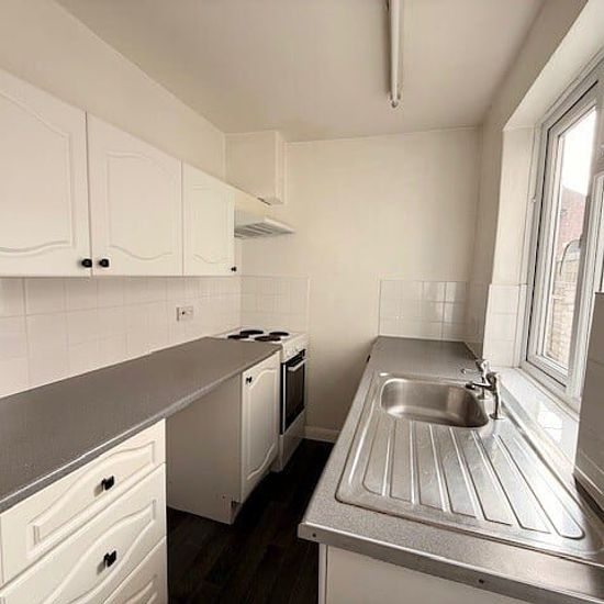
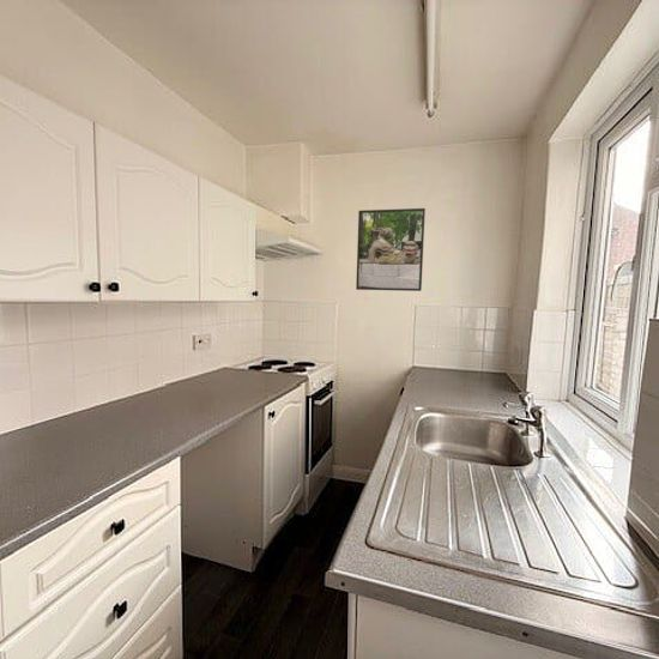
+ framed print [355,207,427,292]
